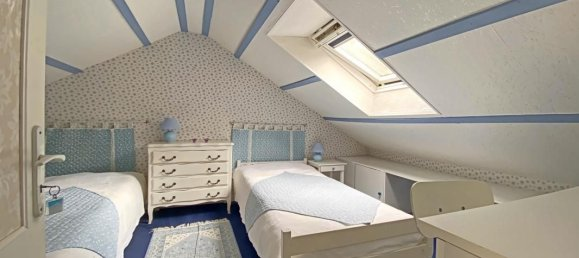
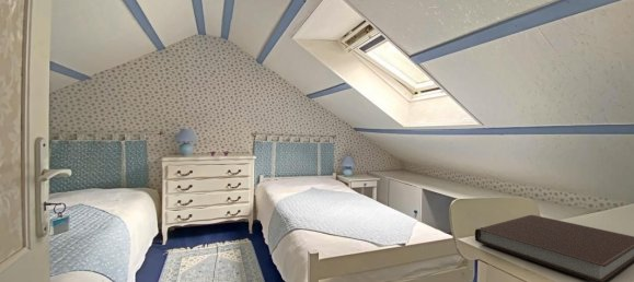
+ notebook [474,214,634,282]
